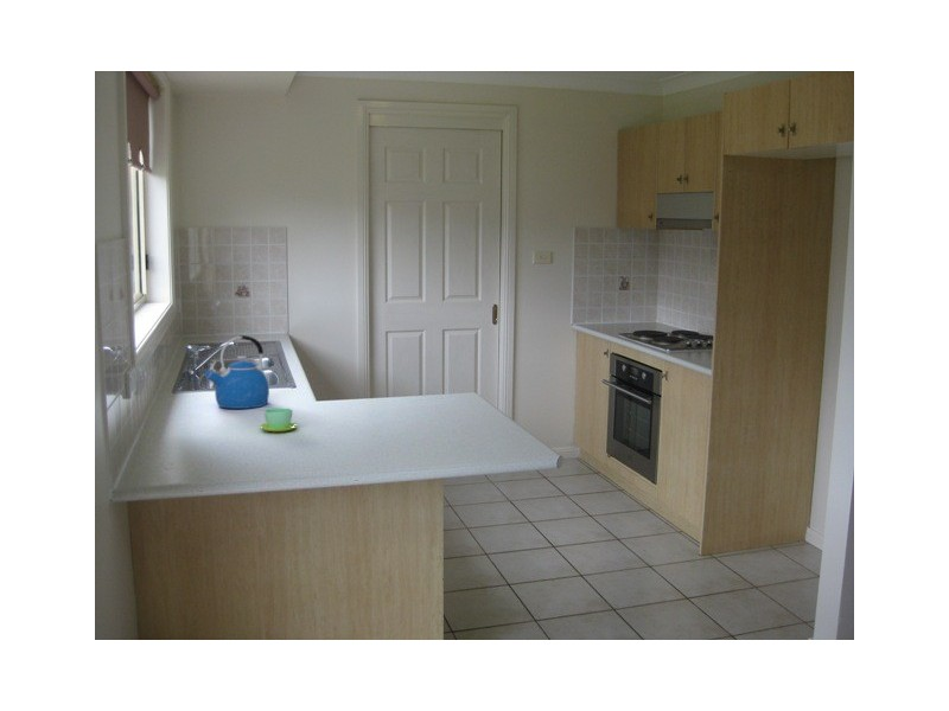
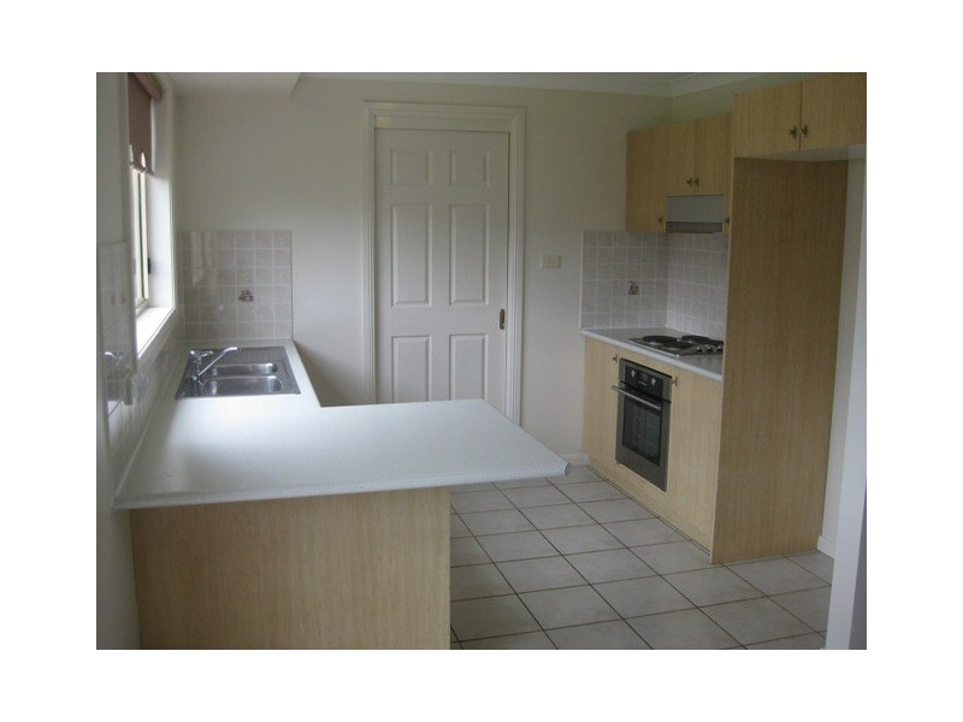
- cup [259,408,298,433]
- kettle [204,334,270,410]
